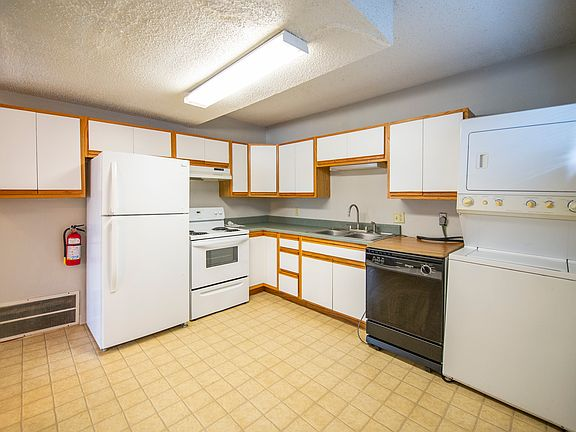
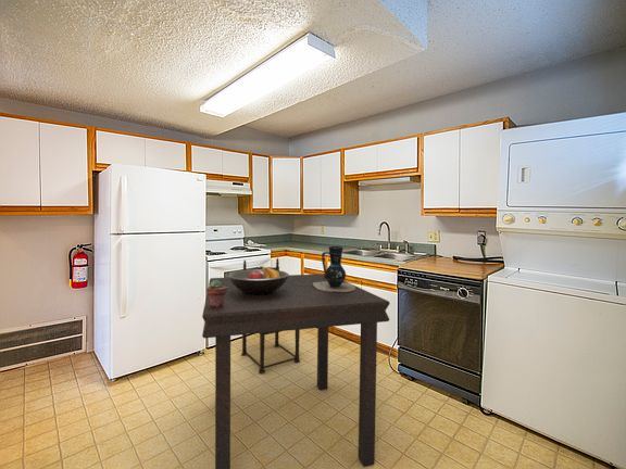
+ pitcher [313,245,355,292]
+ potted succulent [205,280,227,307]
+ dining chair [240,256,301,375]
+ fruit bowl [227,265,290,294]
+ dining table [201,272,391,469]
